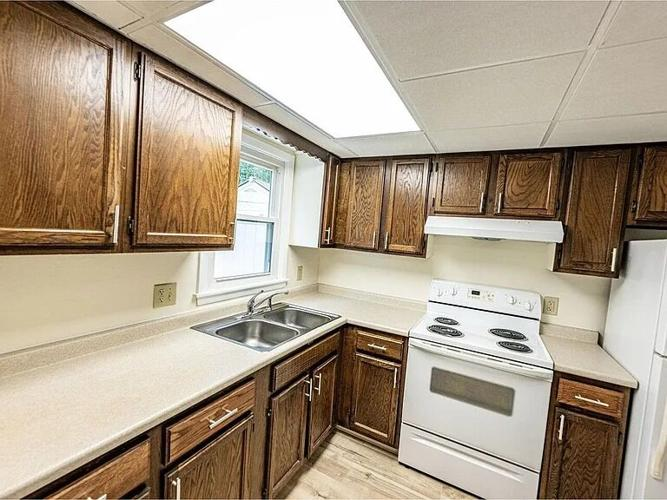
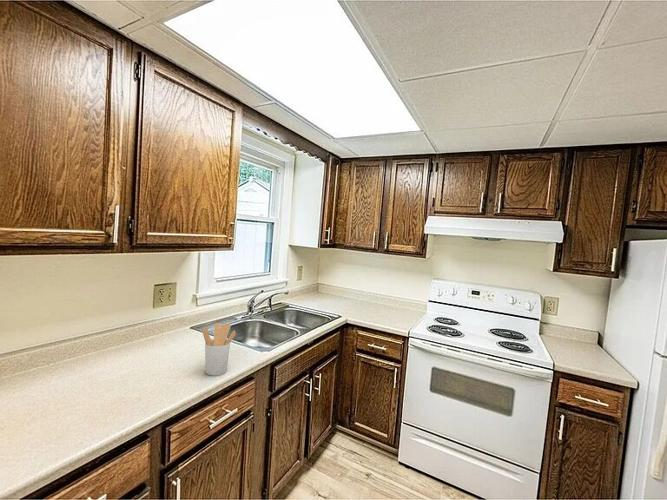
+ utensil holder [202,322,237,377]
